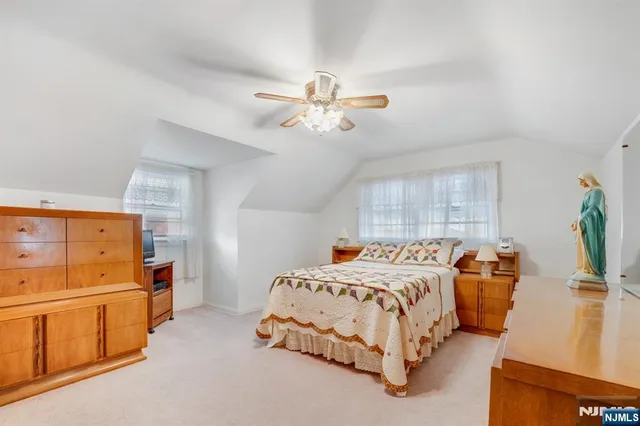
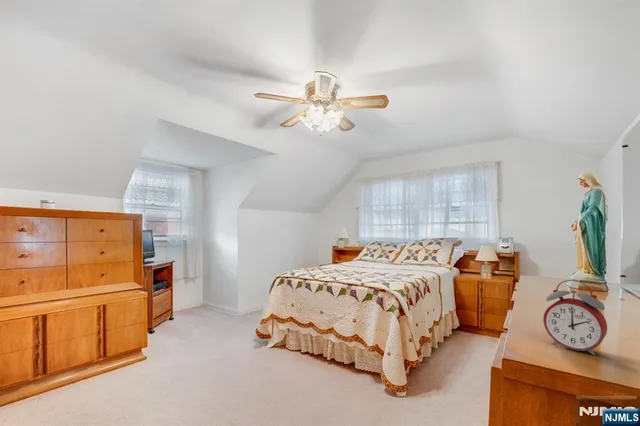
+ alarm clock [542,279,608,356]
